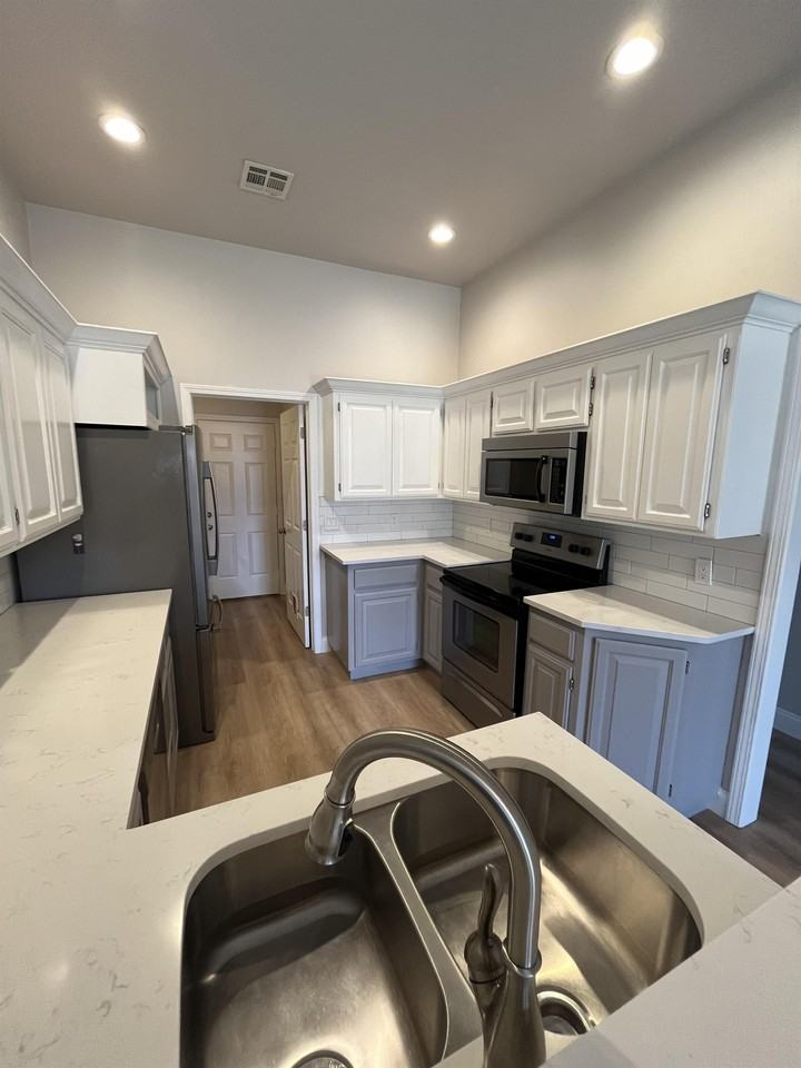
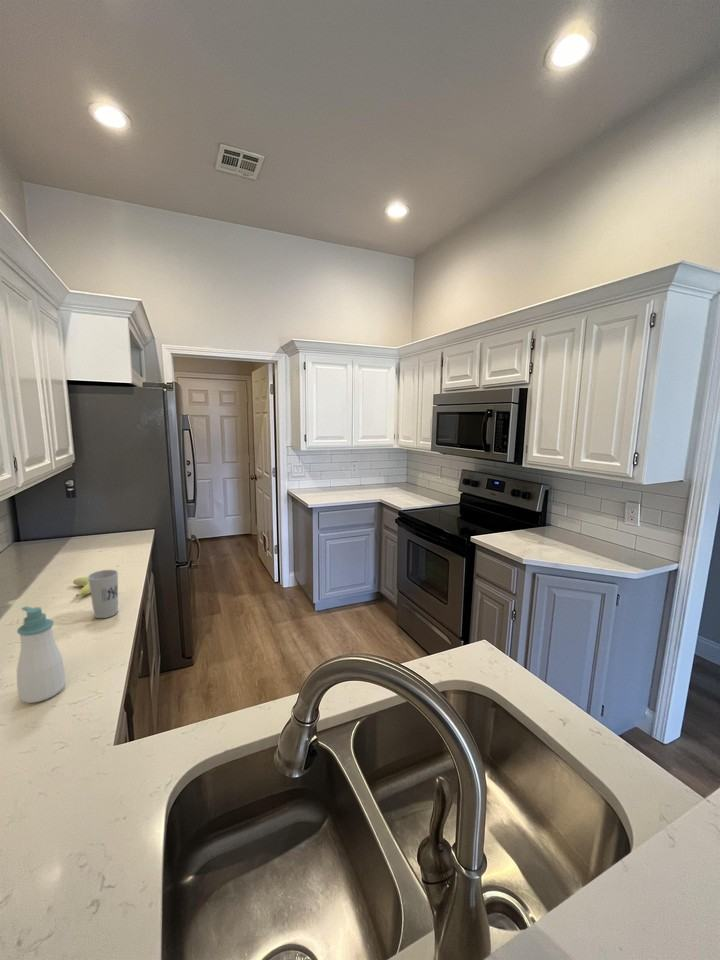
+ cup [87,569,119,619]
+ fruit [72,576,91,598]
+ soap bottle [16,605,66,704]
